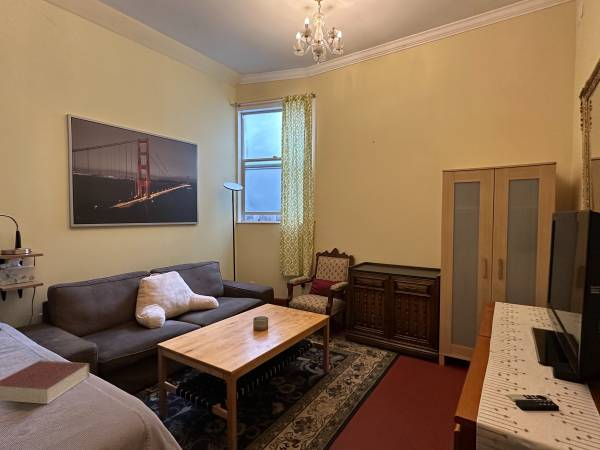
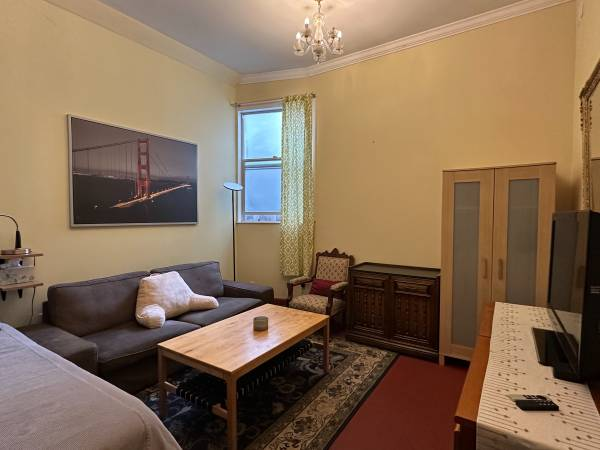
- book [0,359,90,405]
